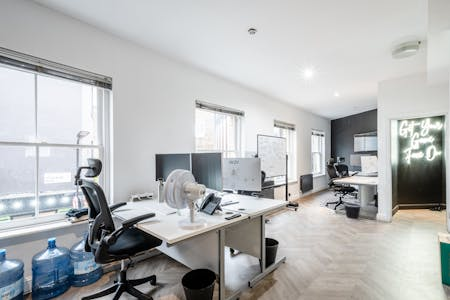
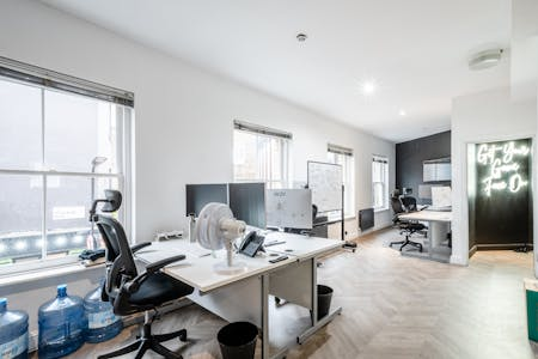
- wastebasket [343,201,362,222]
